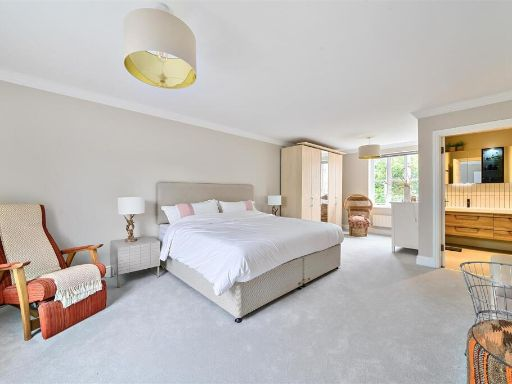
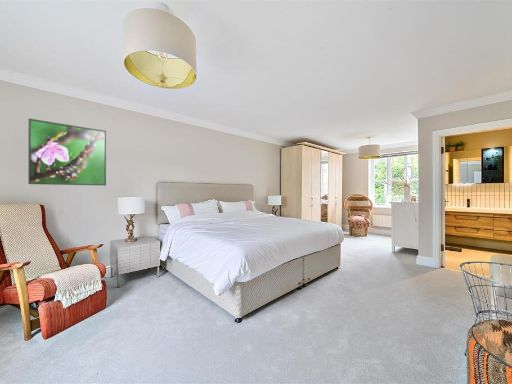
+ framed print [27,118,107,186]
